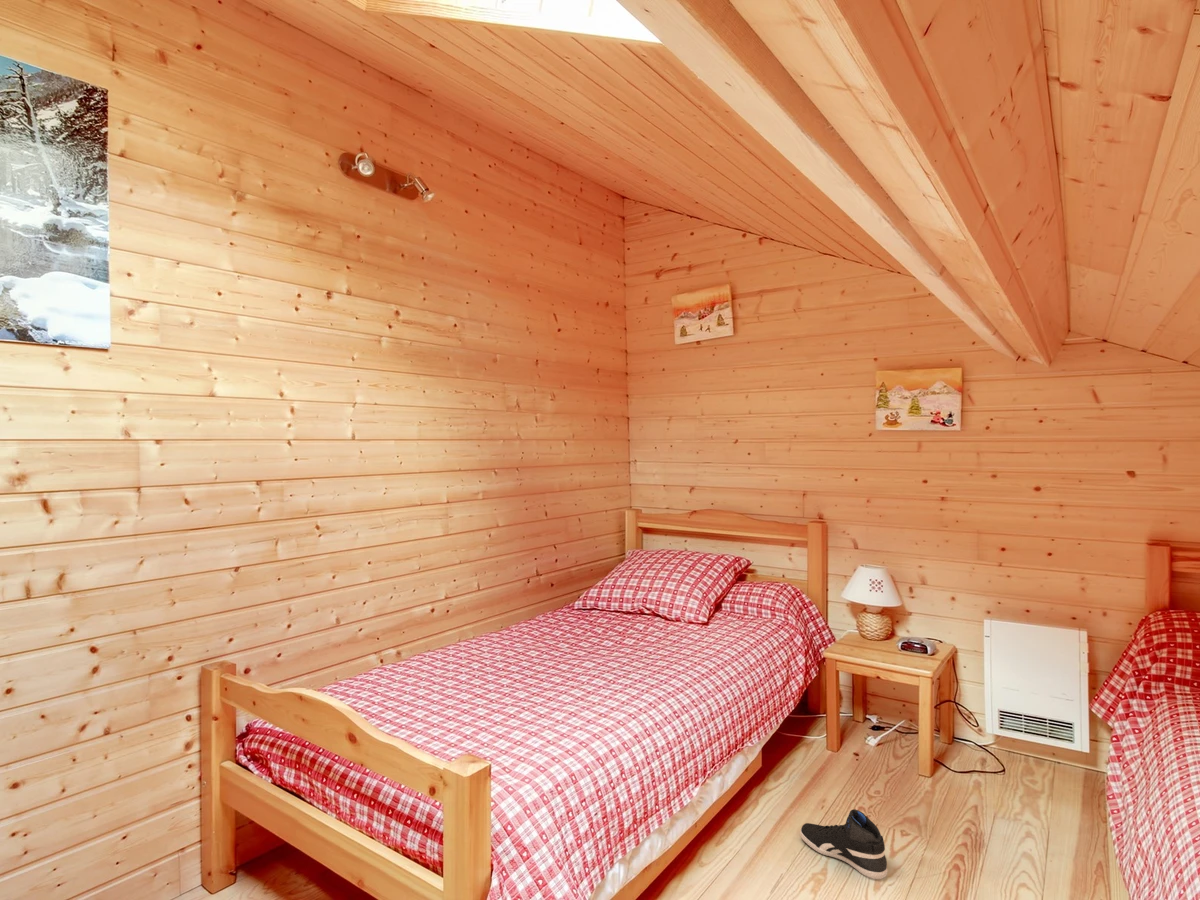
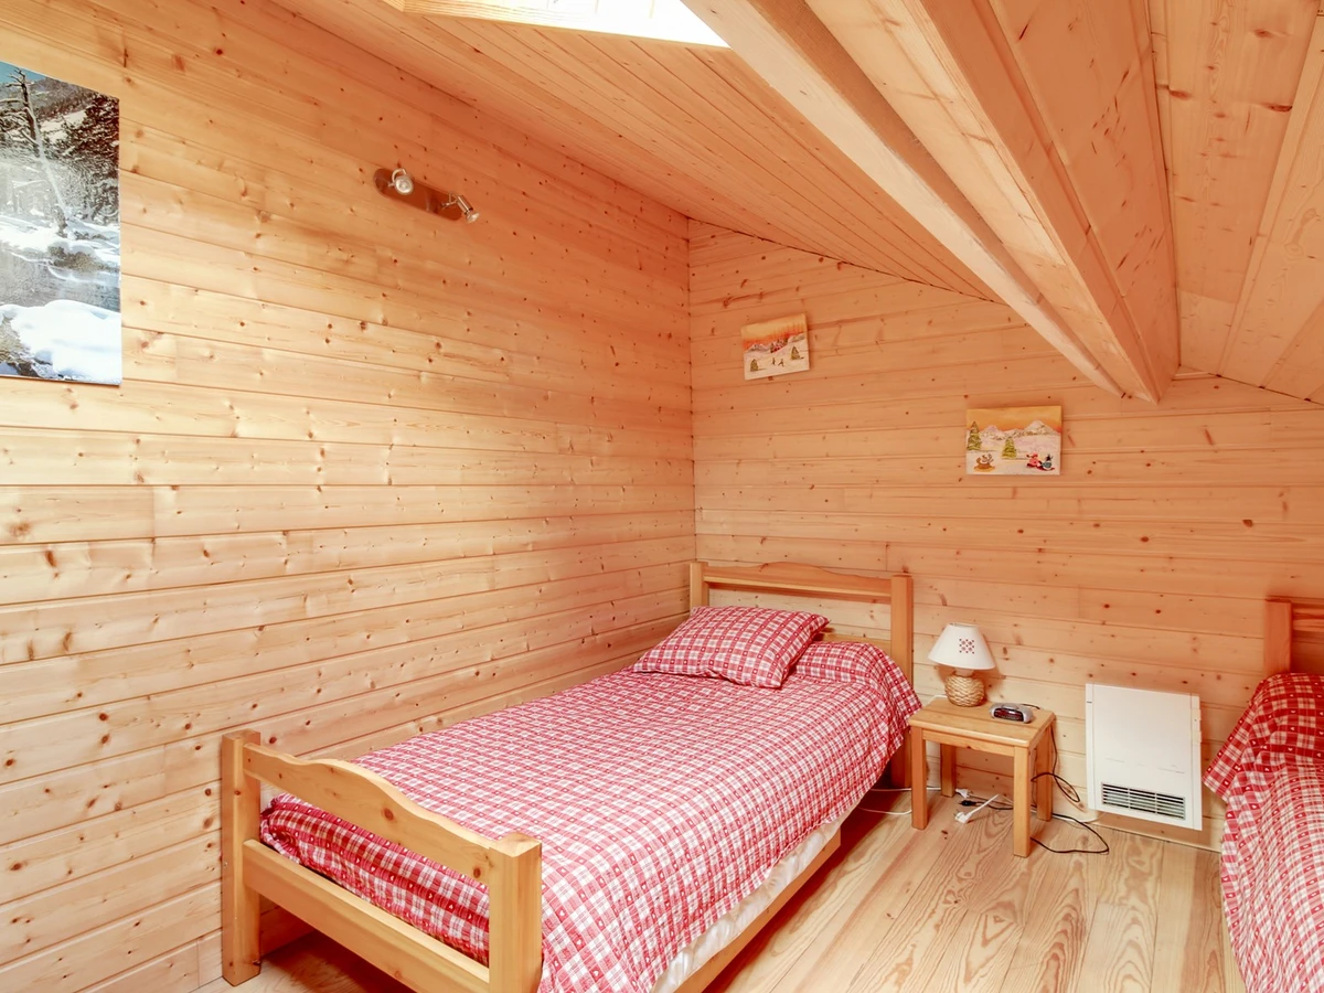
- sneaker [799,808,888,880]
